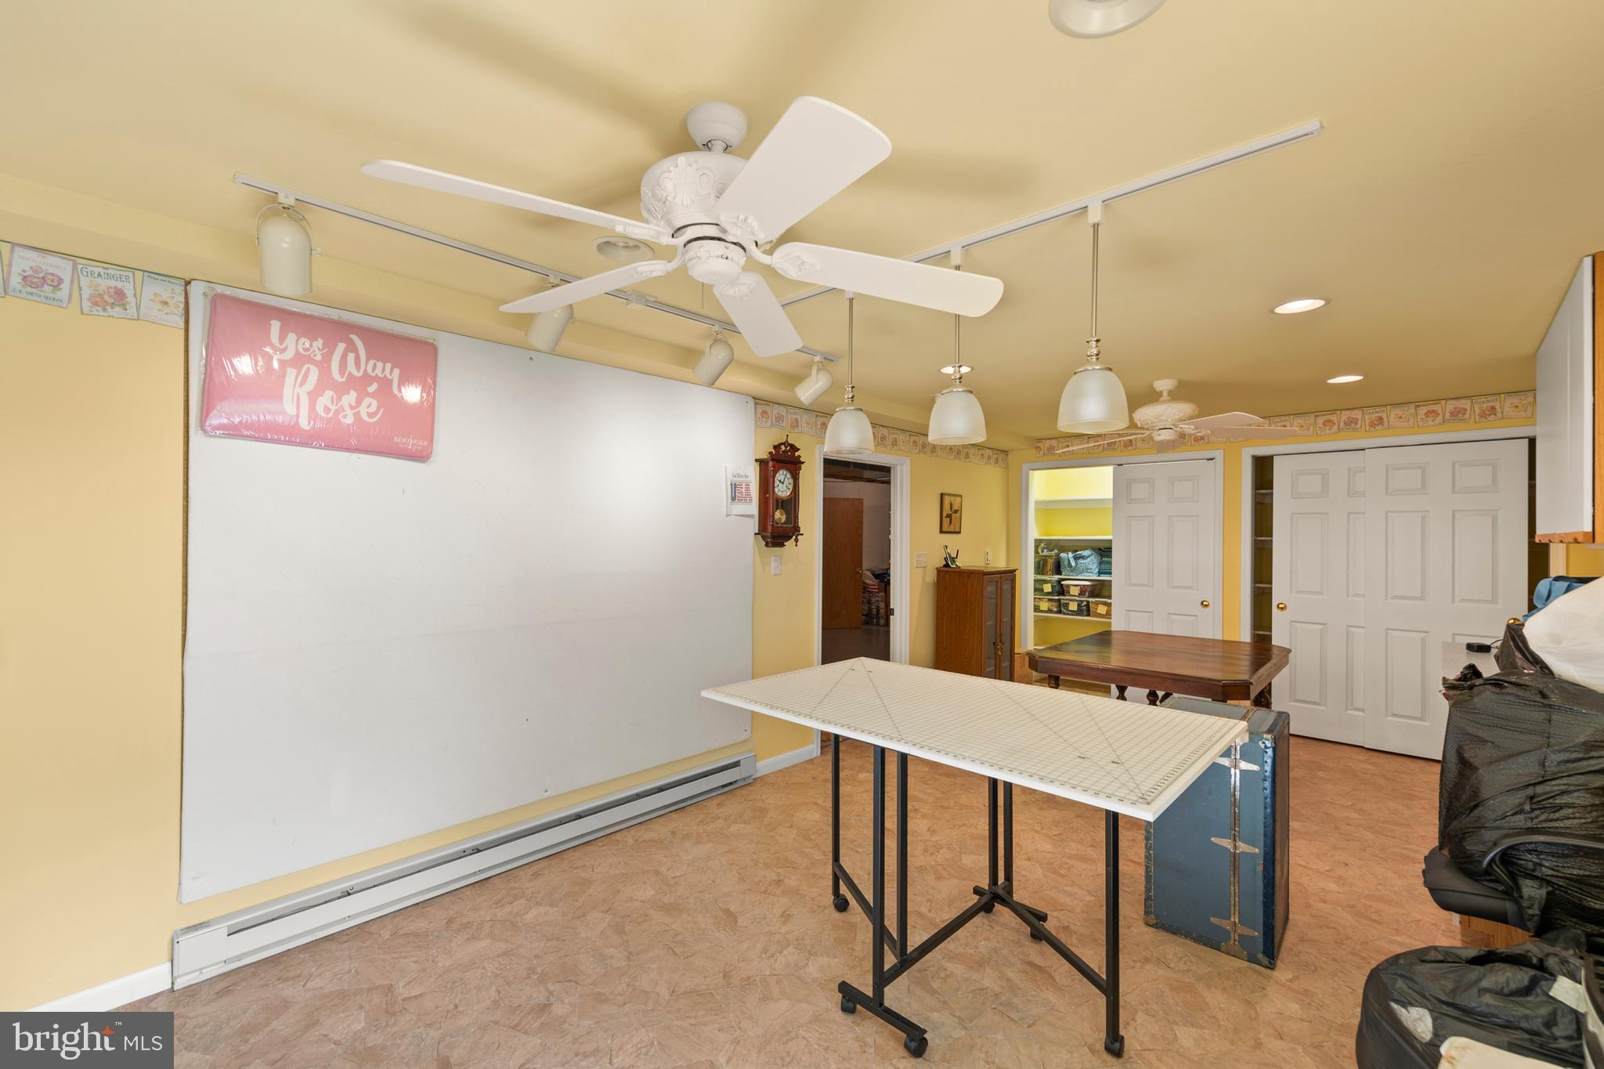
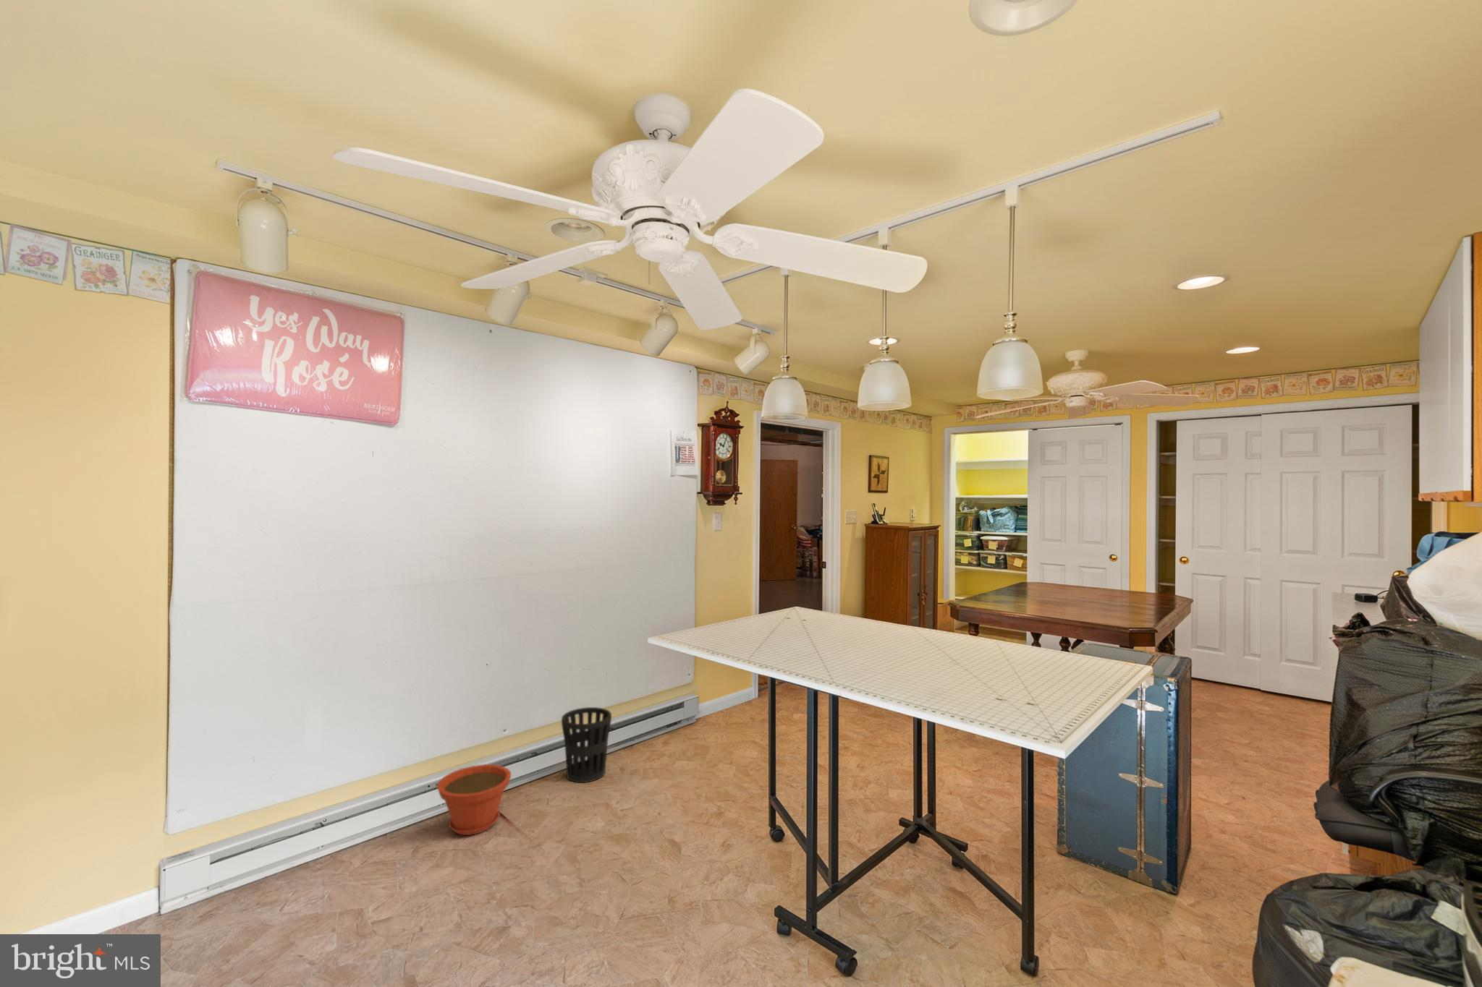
+ wastebasket [561,706,613,783]
+ plant pot [436,763,511,836]
